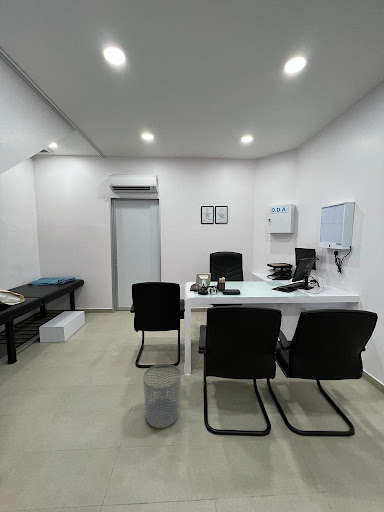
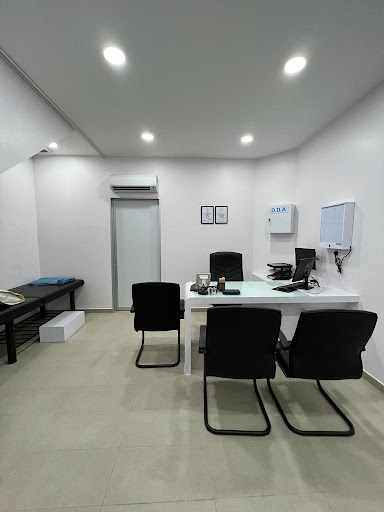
- waste bin [142,363,181,429]
